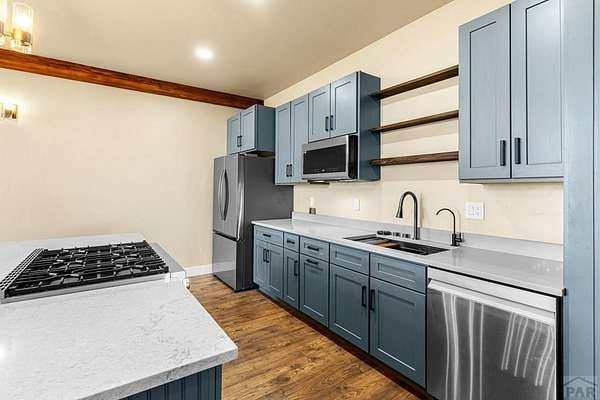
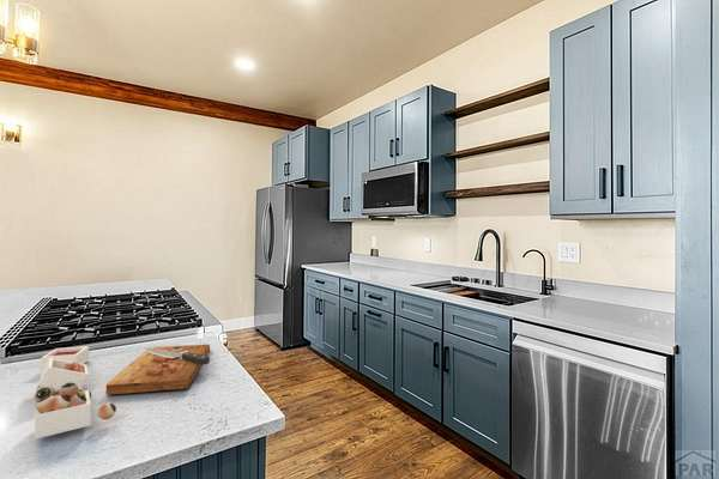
+ cutting board [34,344,211,439]
